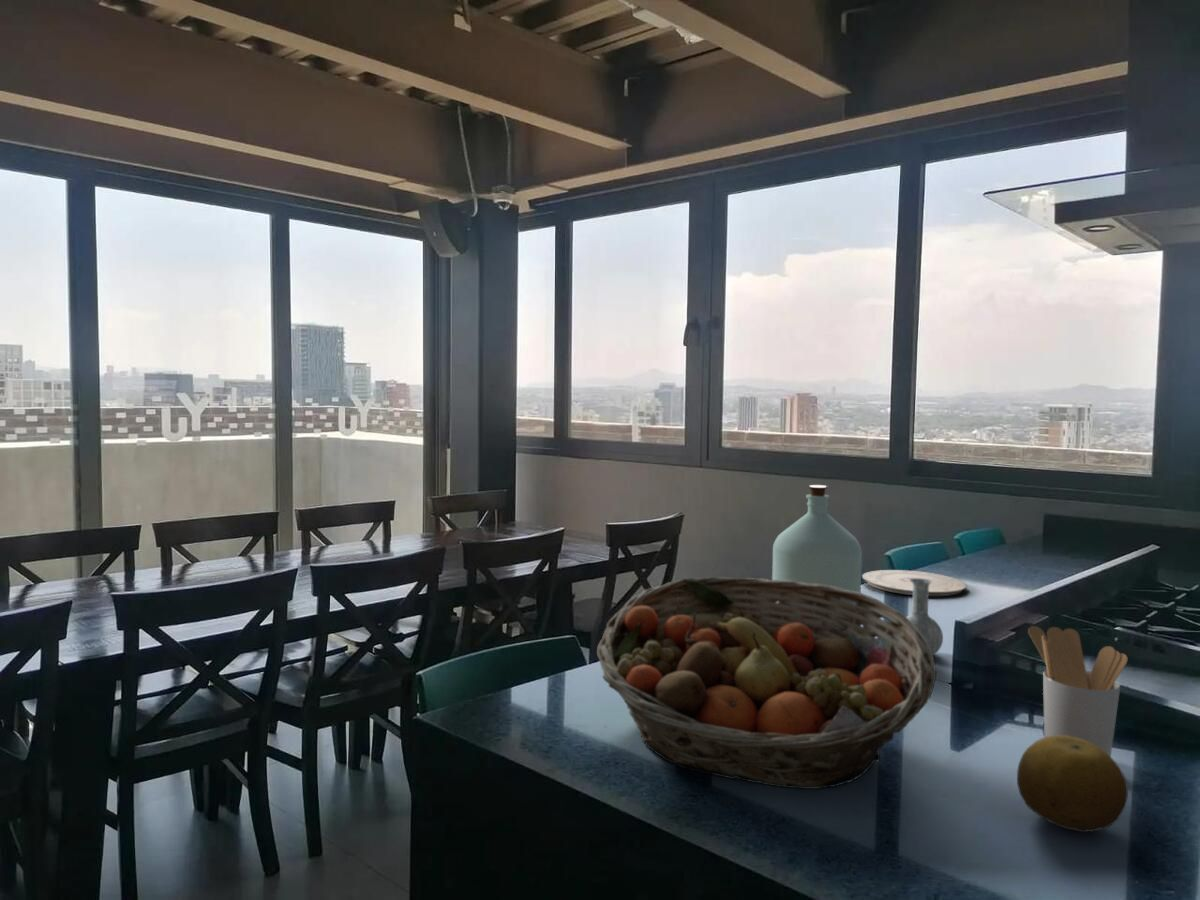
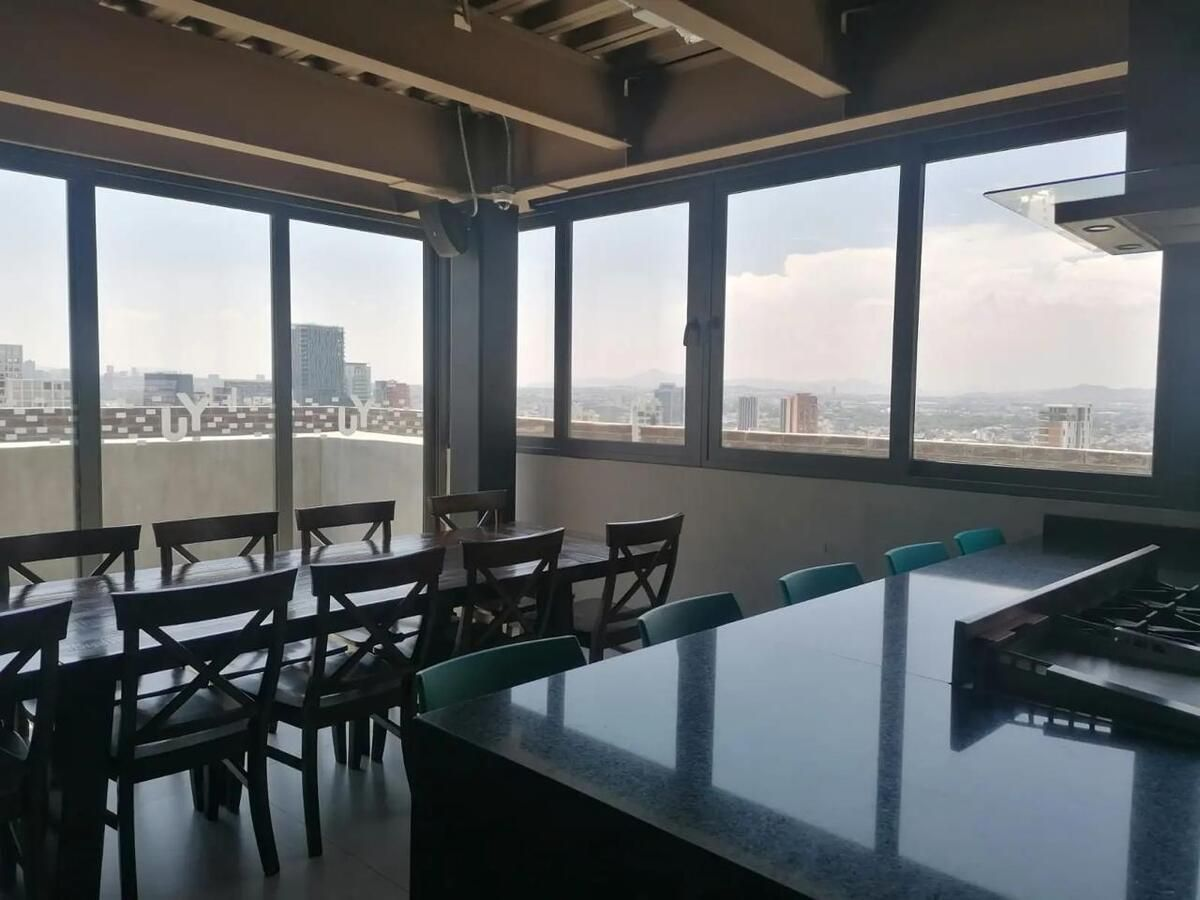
- plate [861,569,968,597]
- utensil holder [1027,625,1129,757]
- fruit basket [596,576,937,790]
- fruit [1016,735,1129,833]
- bottle [771,484,944,656]
